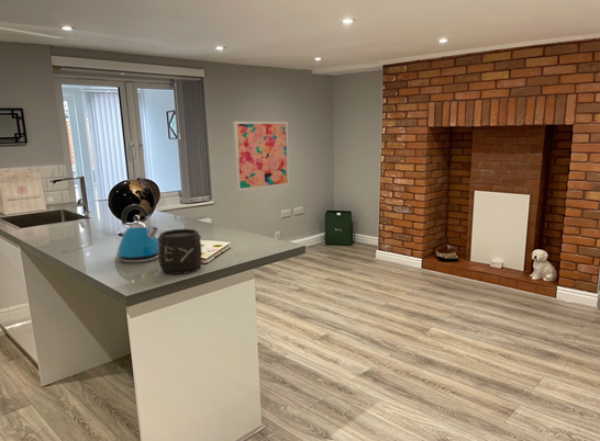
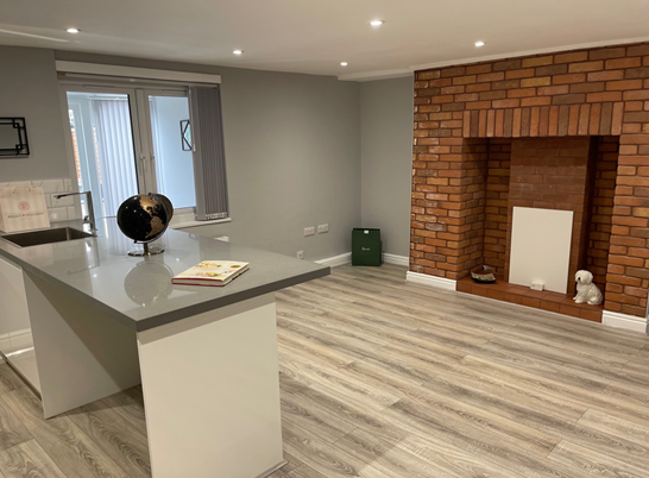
- wall art [232,121,290,192]
- kettle [115,203,159,263]
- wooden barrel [156,228,203,275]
